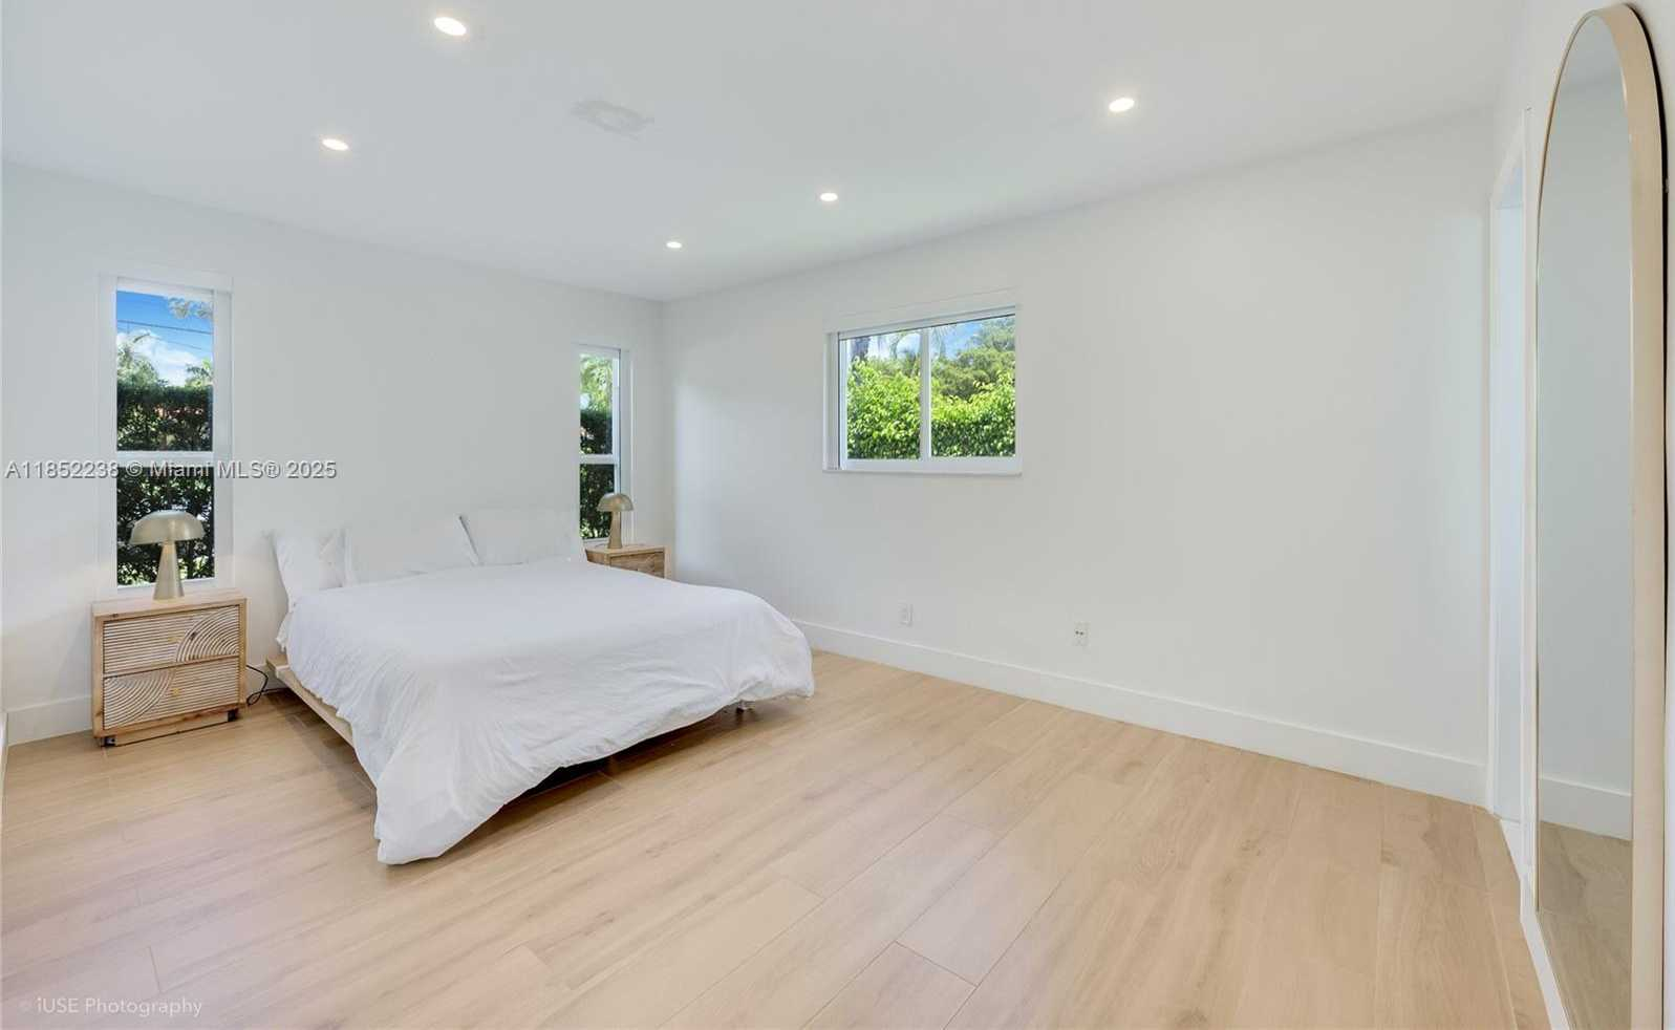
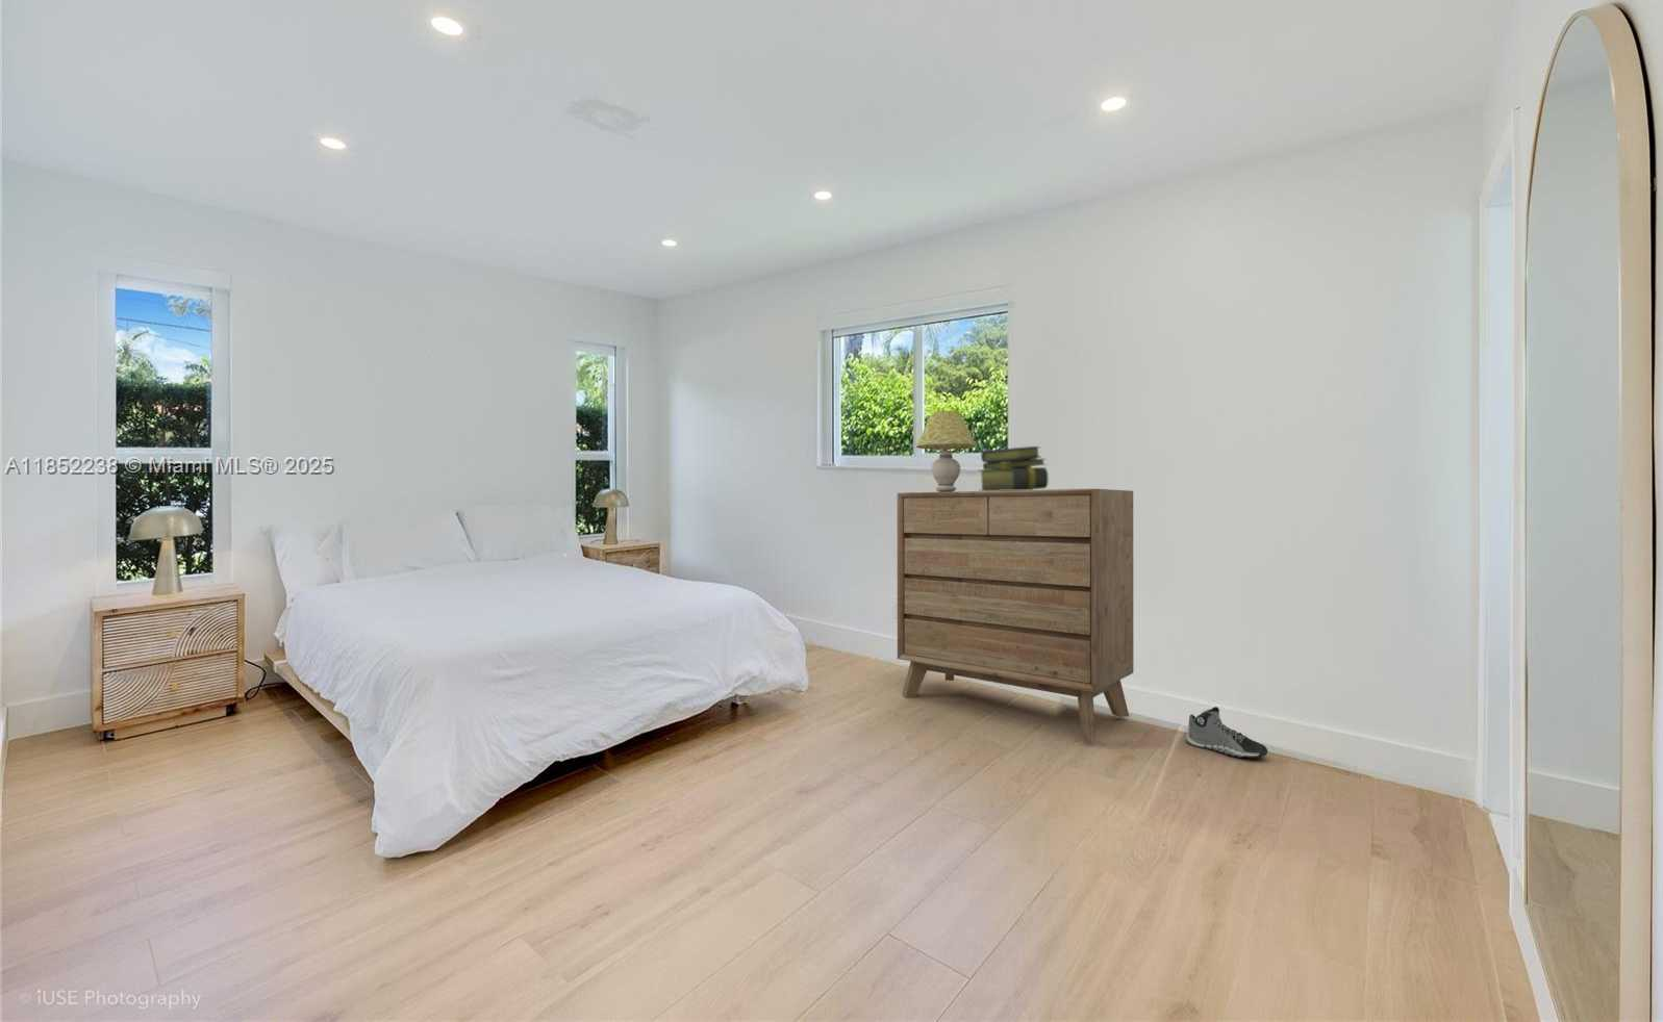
+ table lamp [916,410,976,493]
+ sneaker [1185,705,1269,758]
+ stack of books [978,445,1050,491]
+ dresser [897,488,1134,739]
